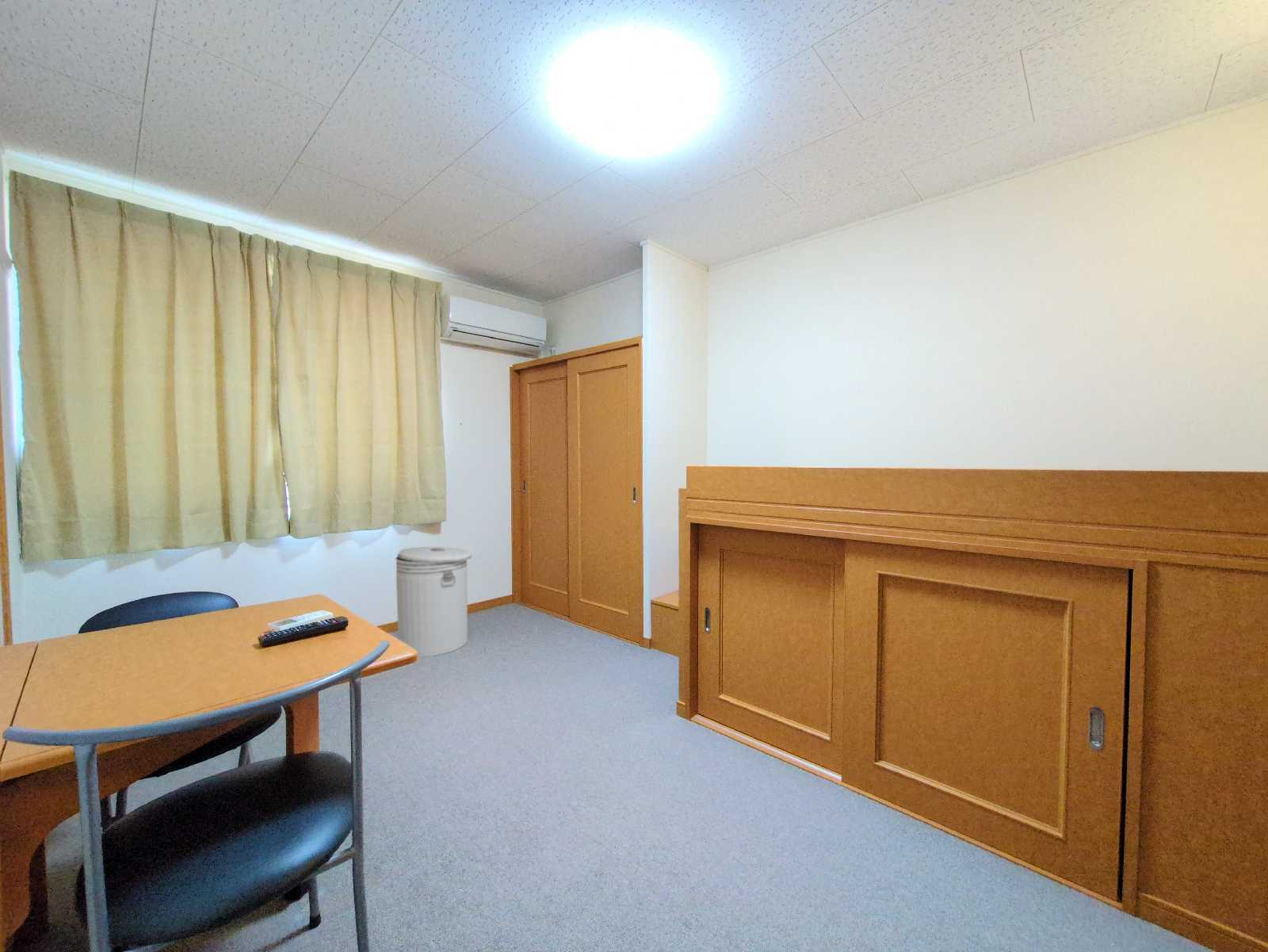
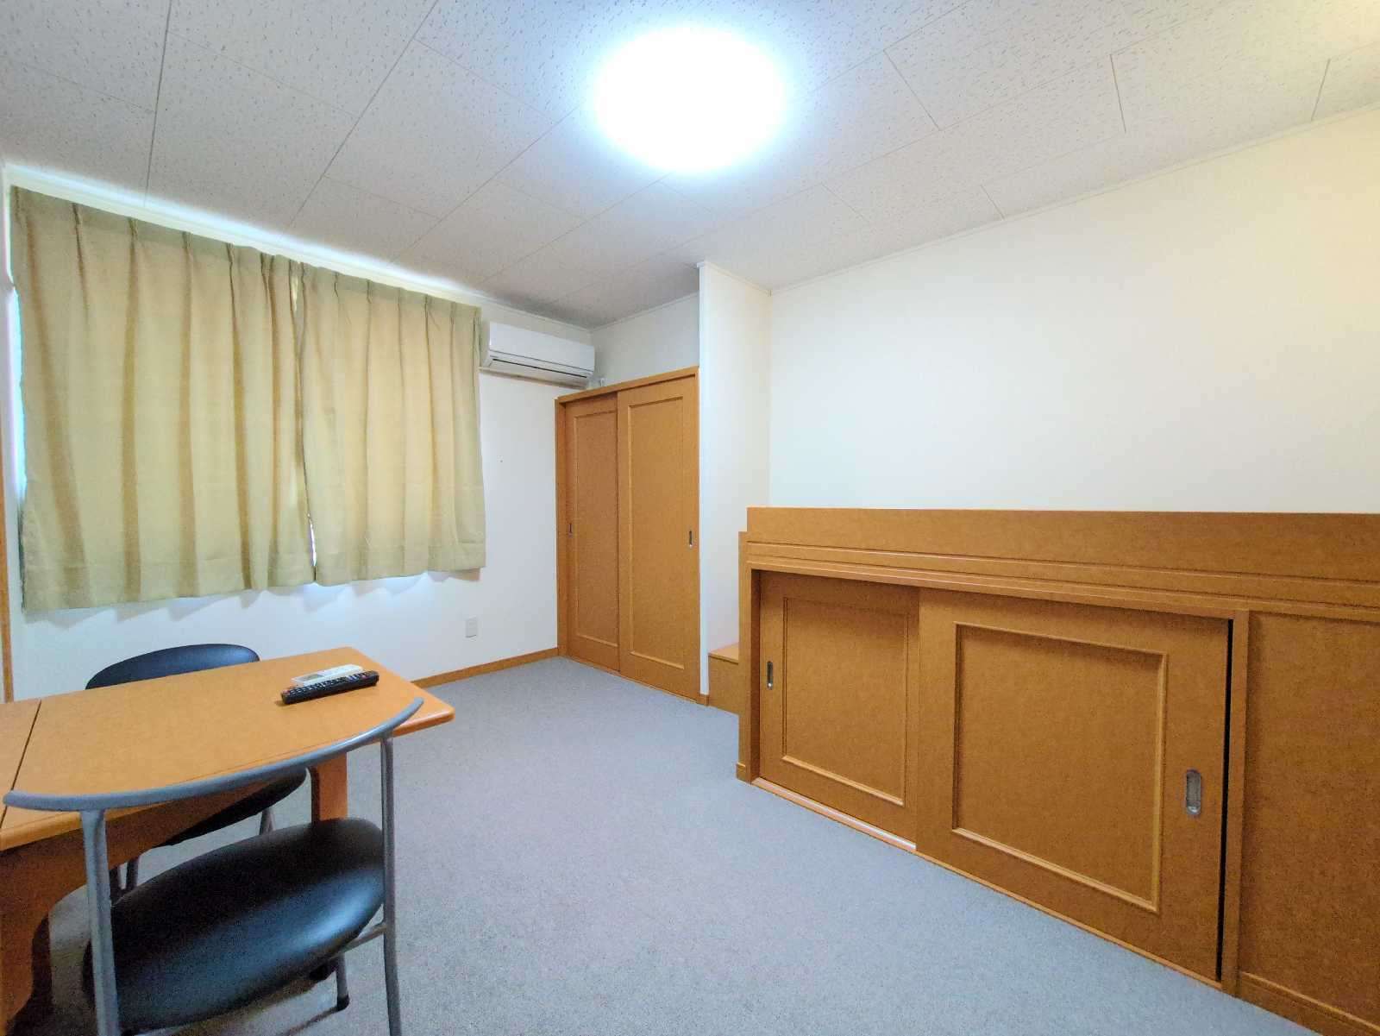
- can [395,546,473,658]
